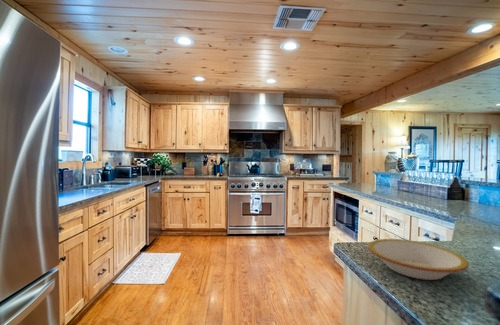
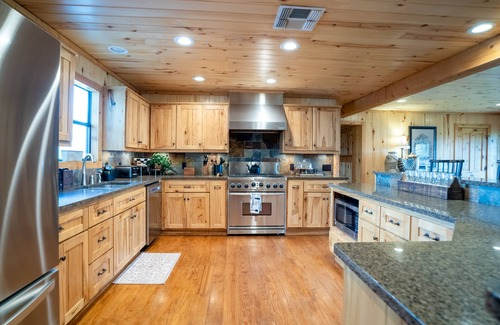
- bowl [367,238,470,281]
